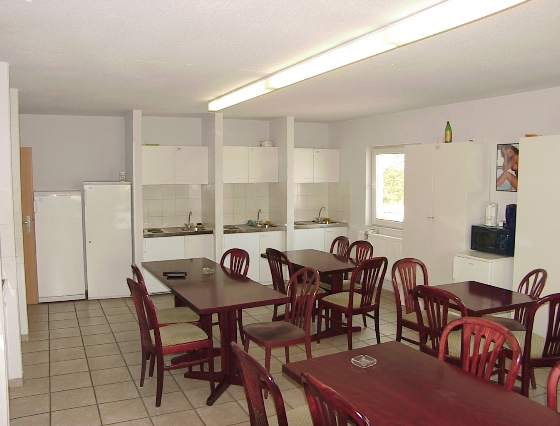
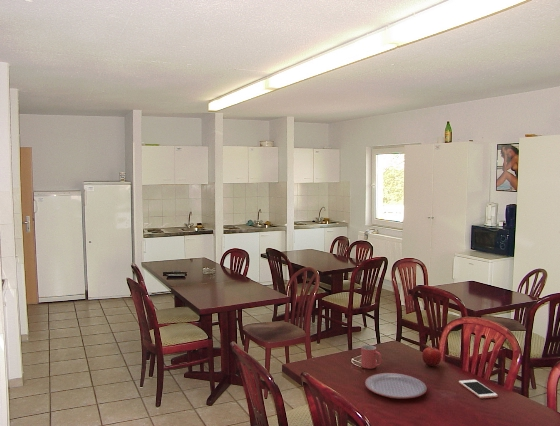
+ plate [364,372,428,400]
+ mug [360,344,383,370]
+ fruit [421,346,442,367]
+ cell phone [458,379,499,399]
